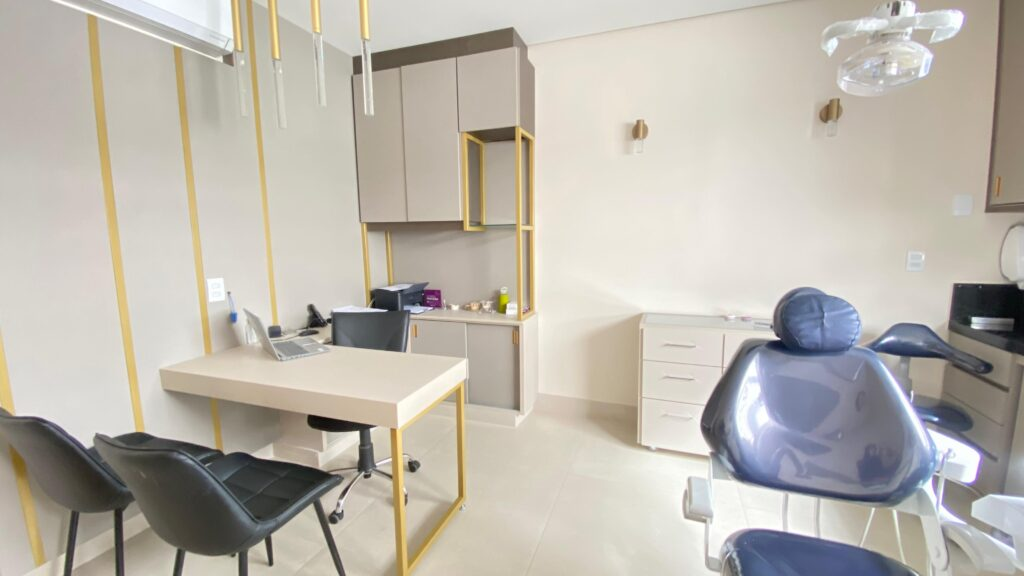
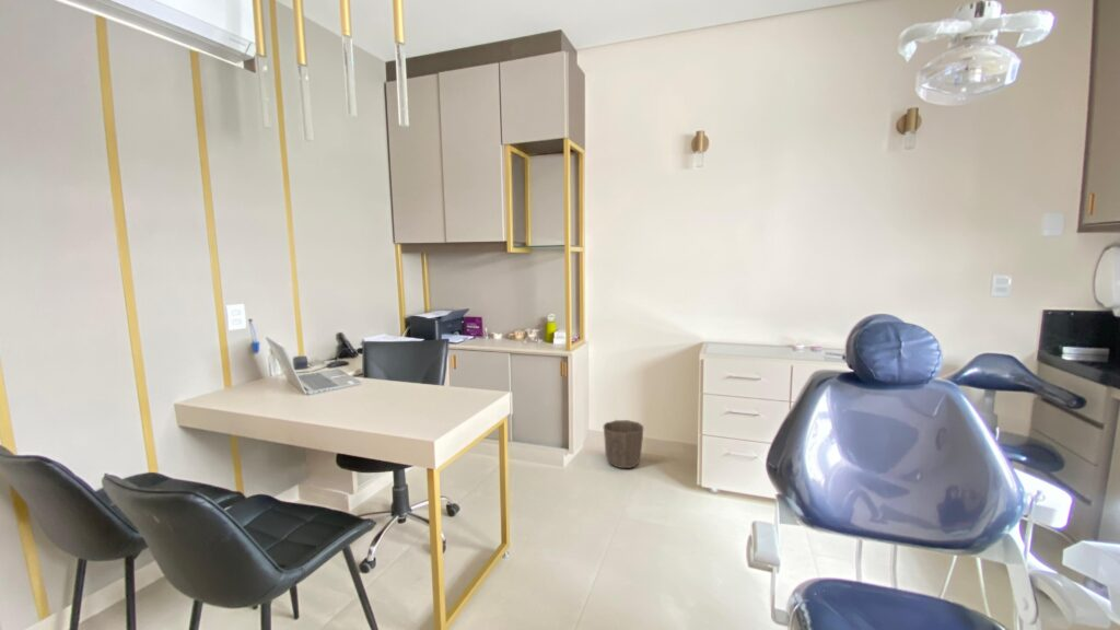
+ waste basket [603,419,644,469]
